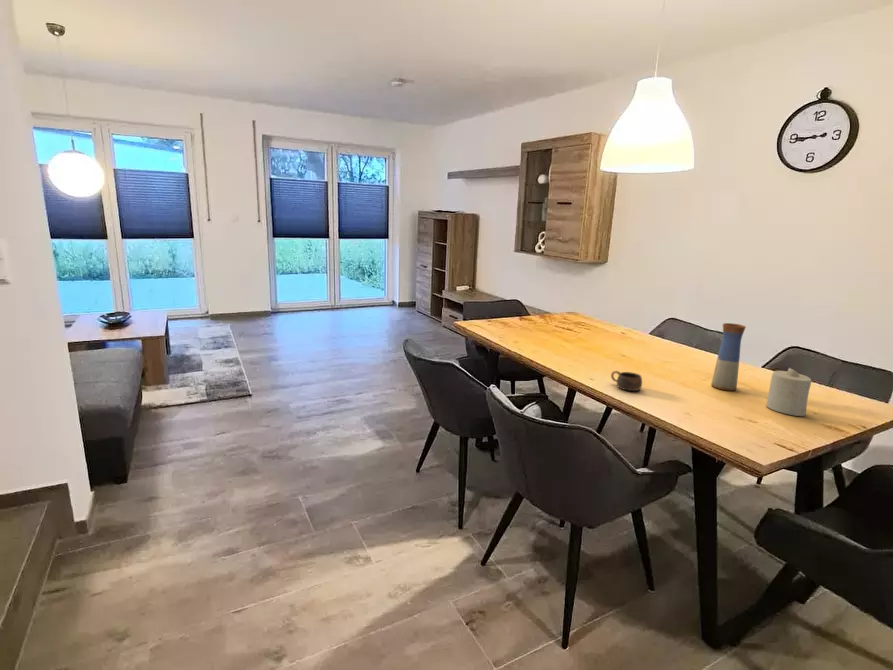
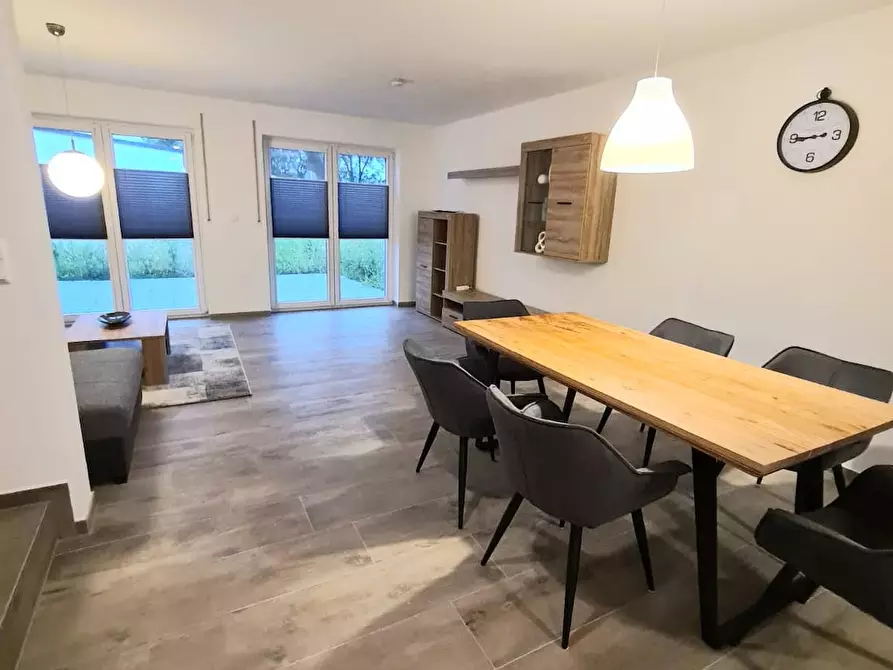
- vase [710,322,747,392]
- candle [765,367,812,417]
- cup [610,370,643,392]
